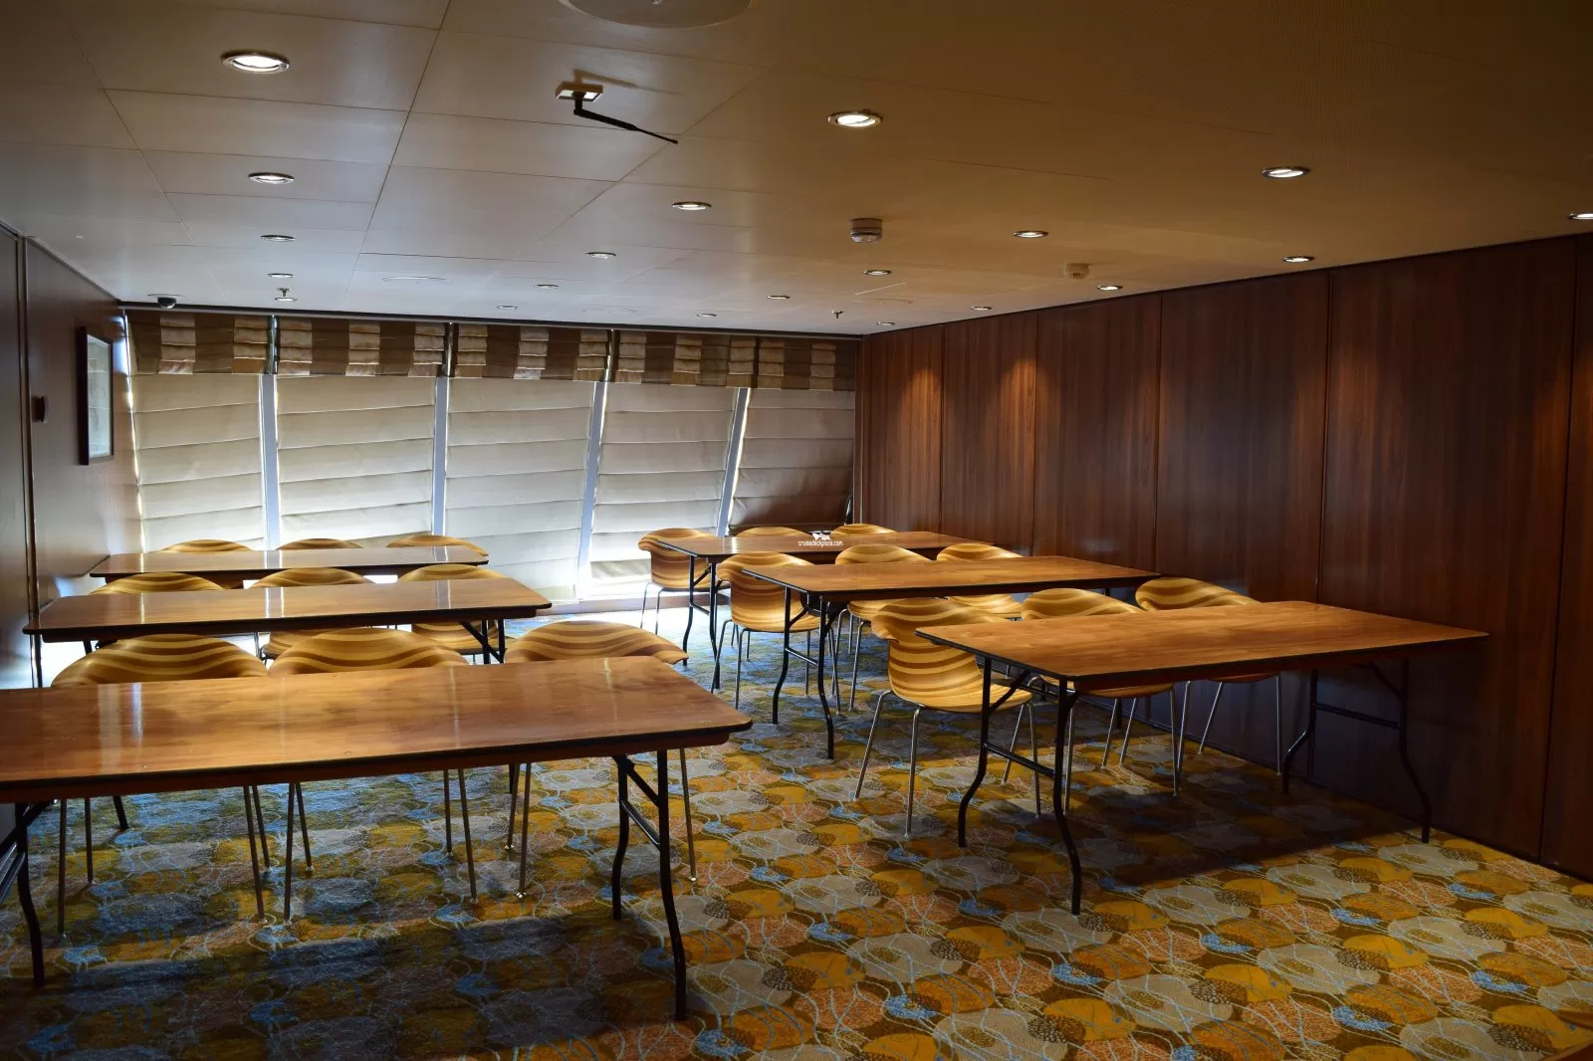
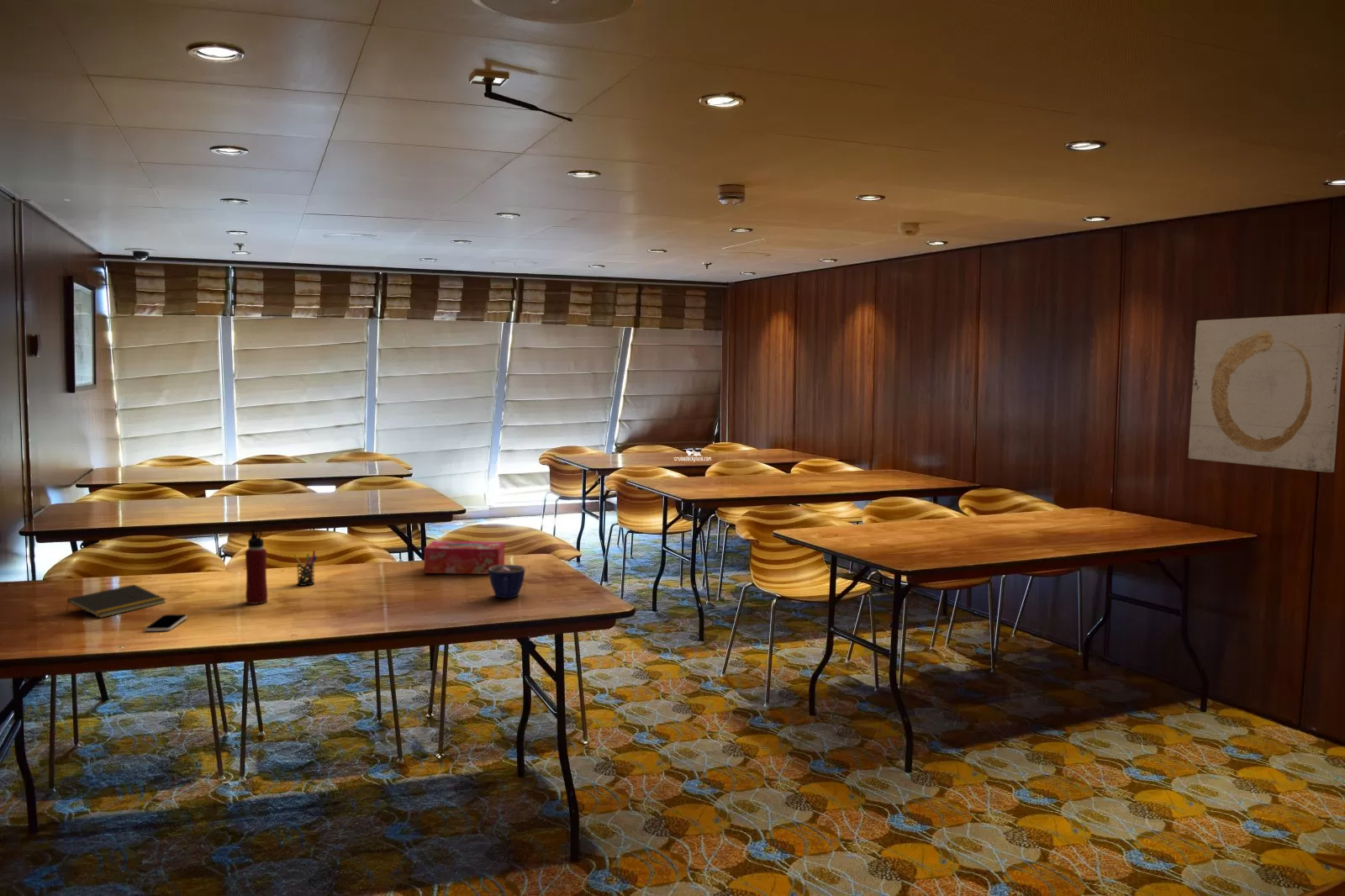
+ tissue box [424,540,505,575]
+ smartphone [145,614,188,632]
+ wall art [1188,313,1345,473]
+ pen holder [293,550,318,587]
+ notepad [66,583,166,619]
+ cup [488,564,526,599]
+ water bottle [245,529,268,605]
